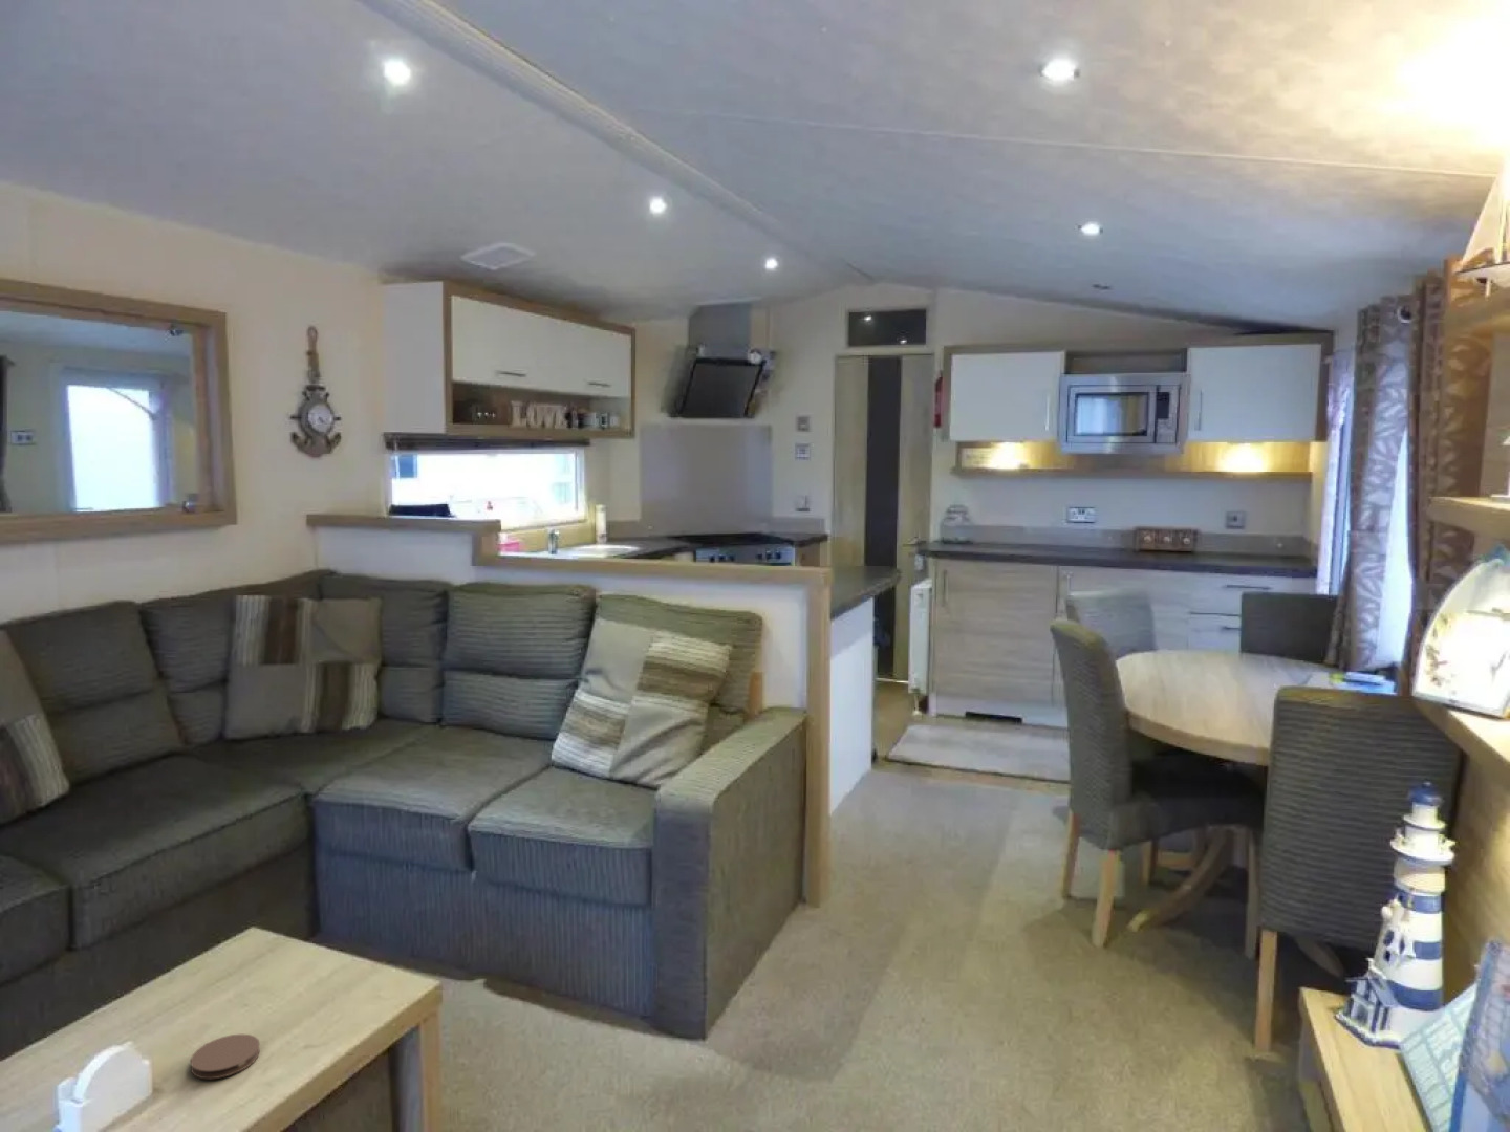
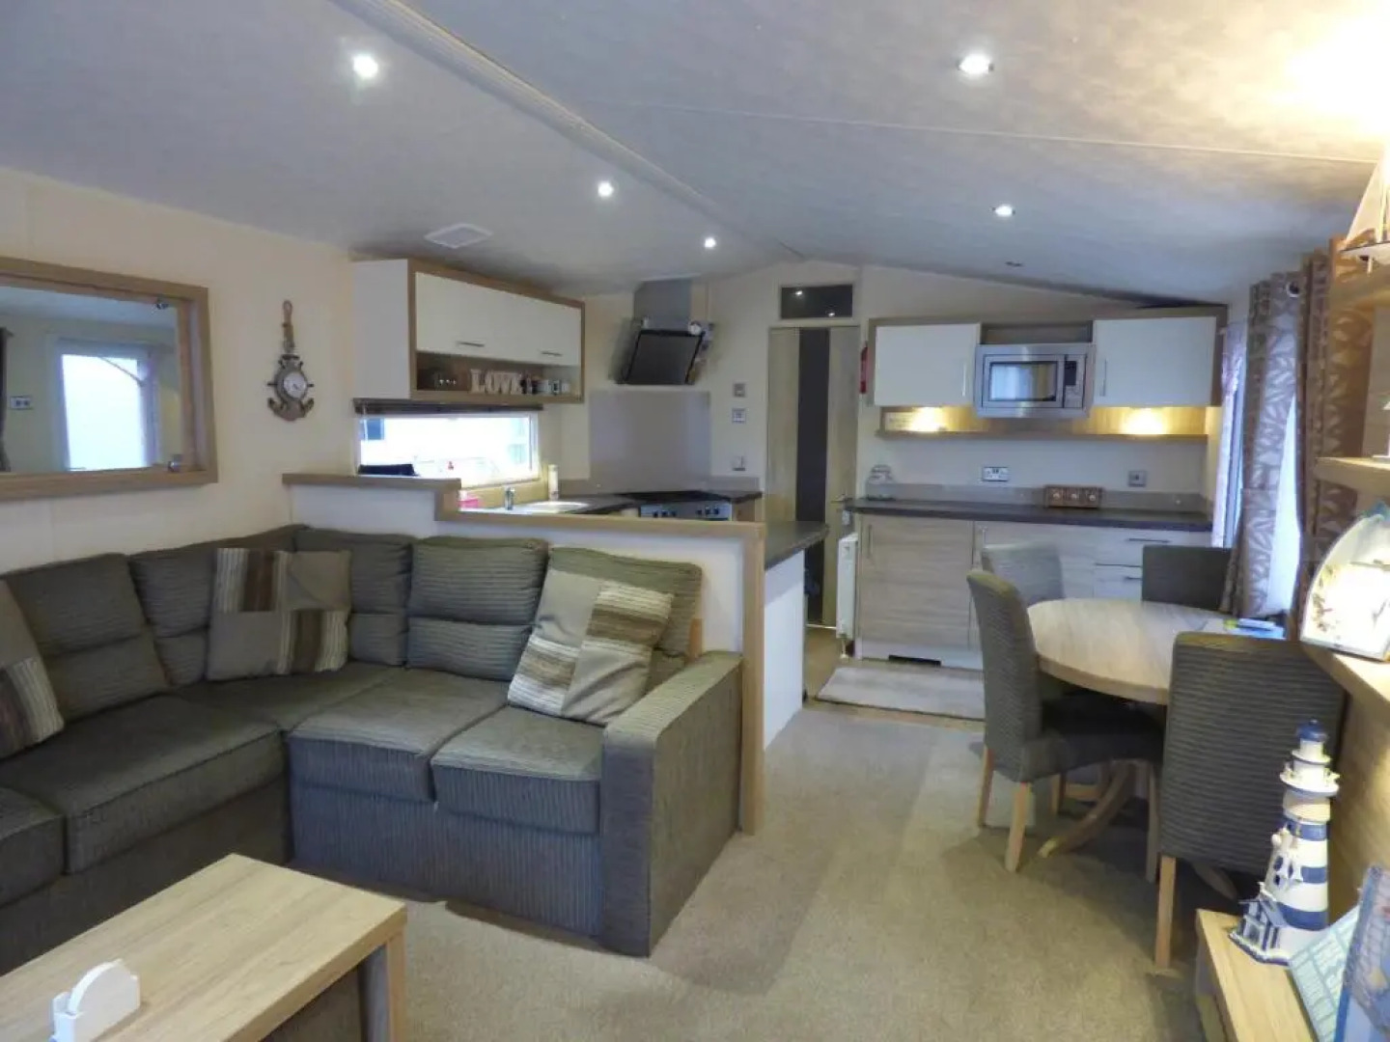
- coaster [190,1033,262,1080]
